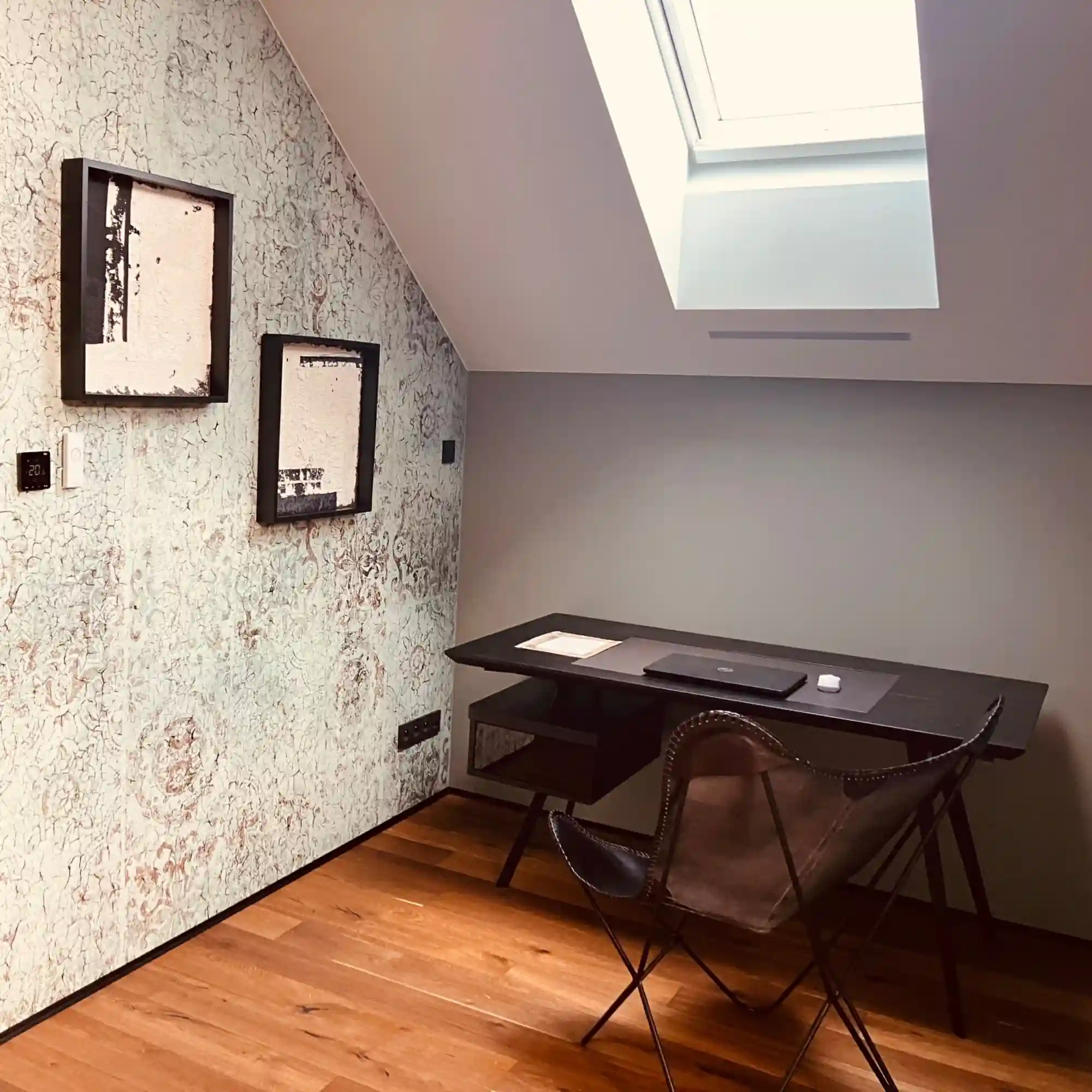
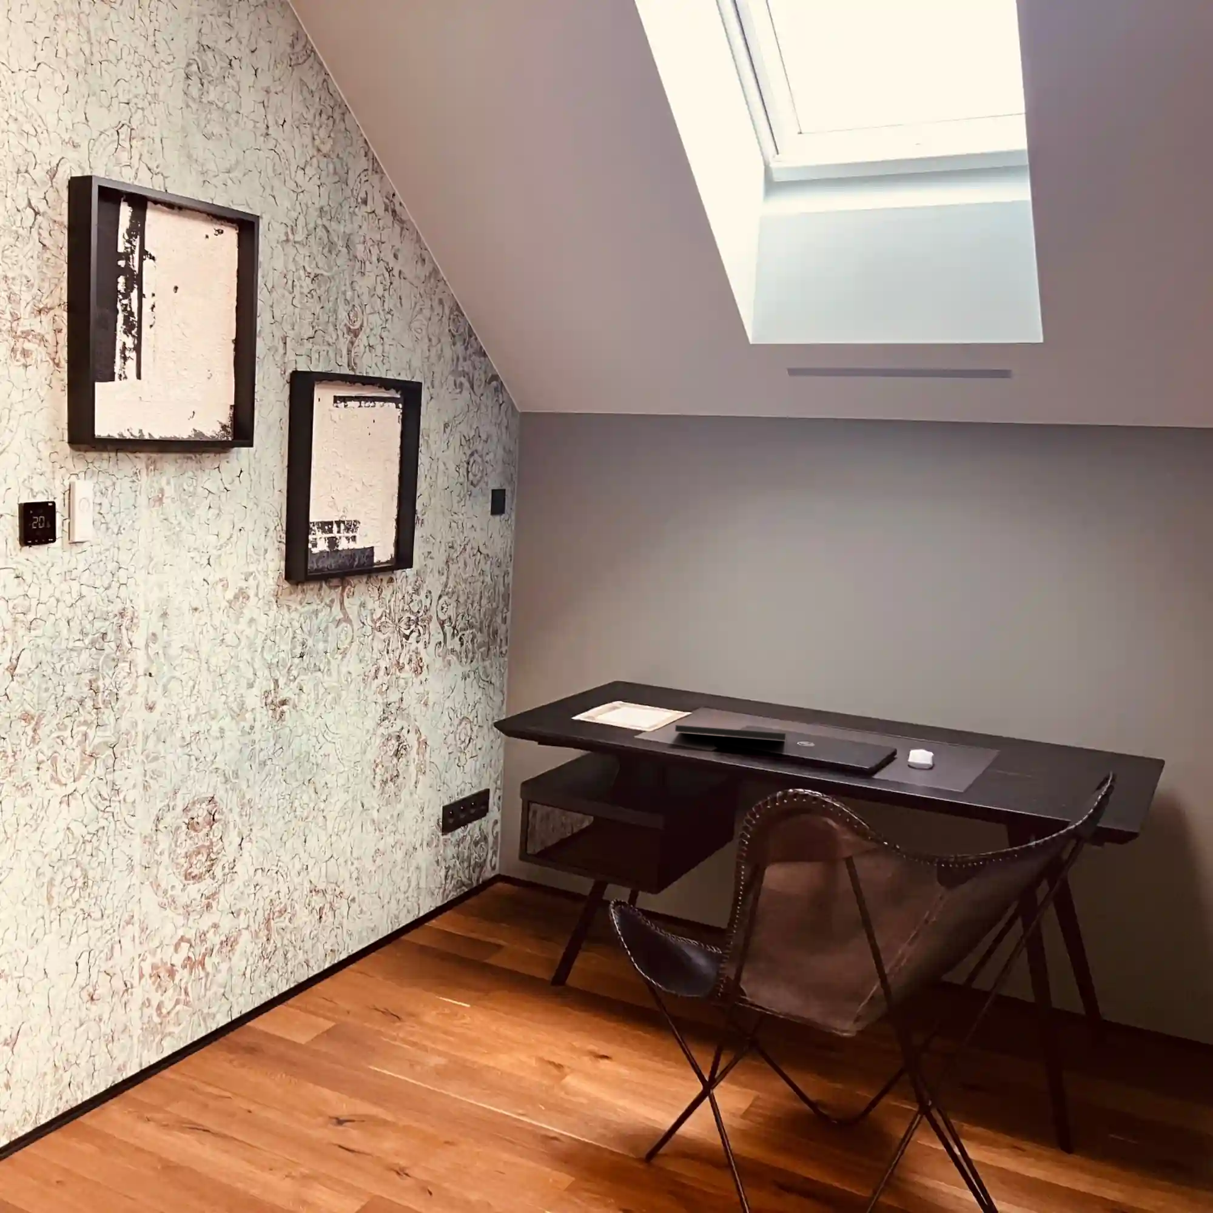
+ notepad [674,724,789,755]
